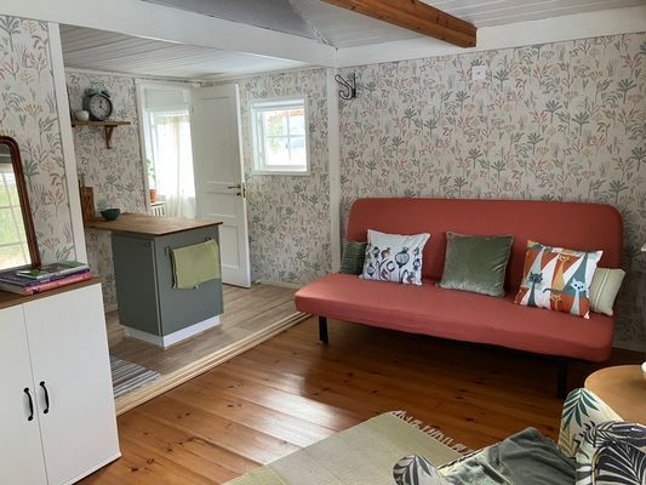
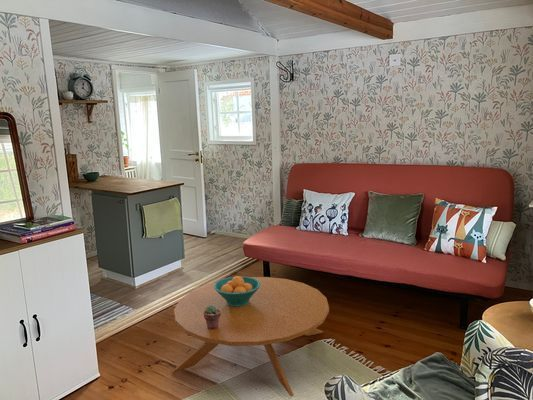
+ coffee table [170,276,330,398]
+ potted succulent [203,305,221,330]
+ fruit bowl [214,275,261,306]
